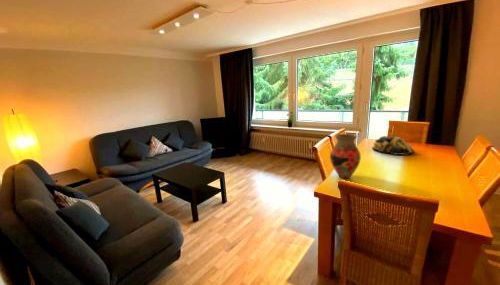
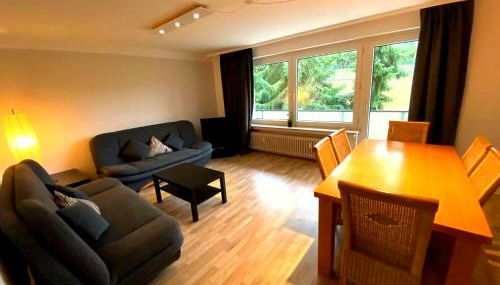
- fruit bowl [371,135,415,156]
- vase [329,133,362,179]
